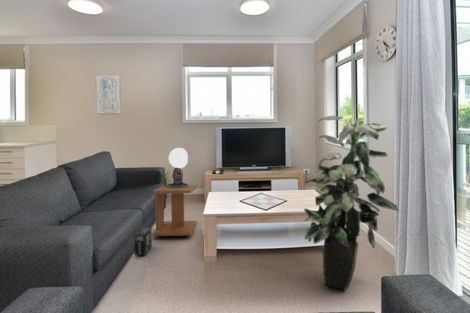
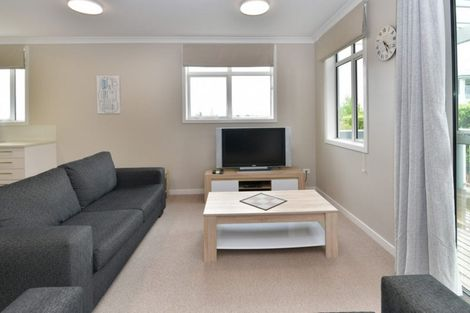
- indoor plant [303,115,399,291]
- table lamp [165,147,190,188]
- side table [151,184,198,237]
- box [133,227,153,256]
